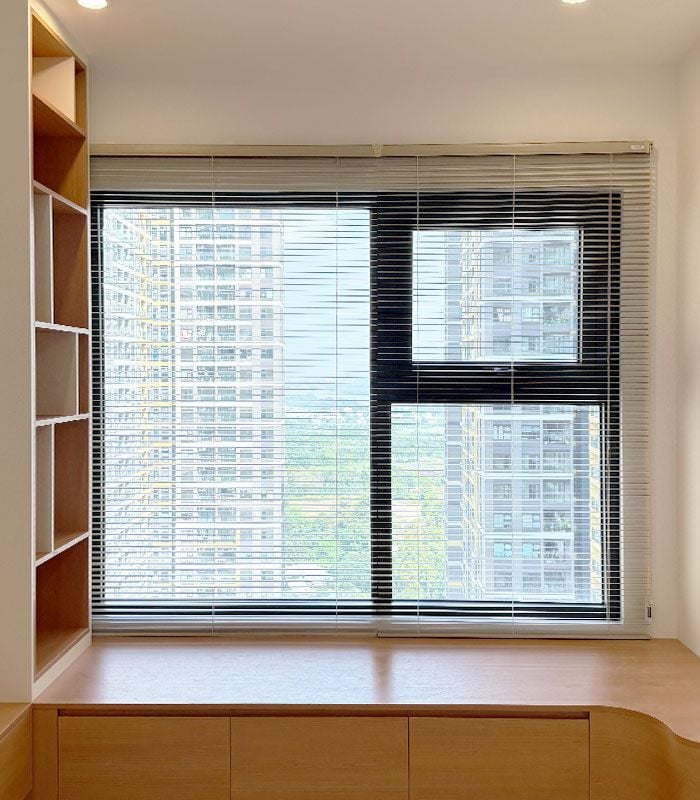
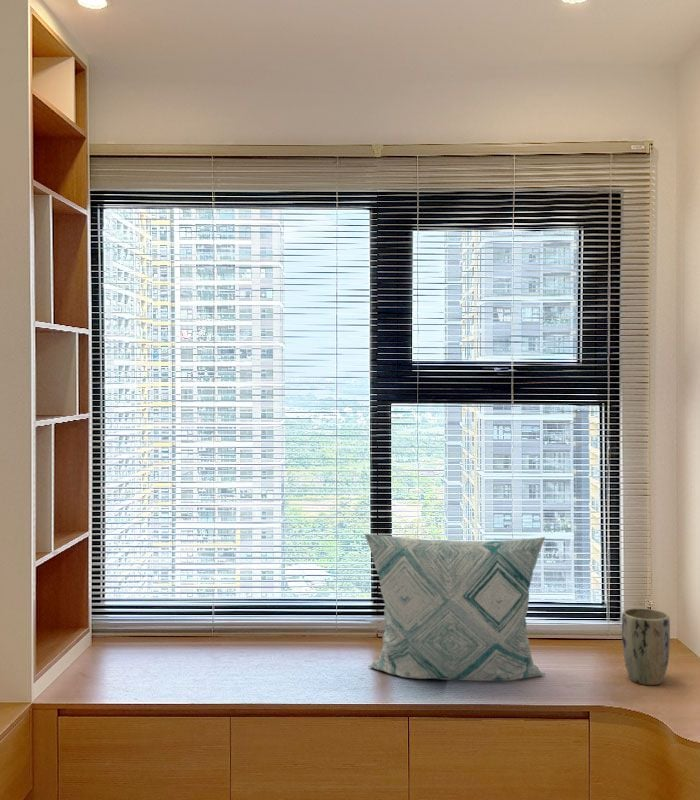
+ decorative pillow [363,532,546,682]
+ plant pot [621,607,671,686]
